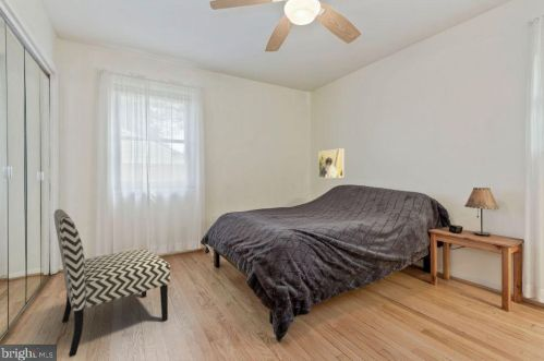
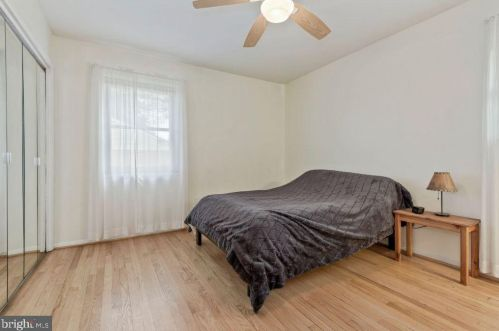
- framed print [318,147,346,179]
- chair [53,208,171,358]
